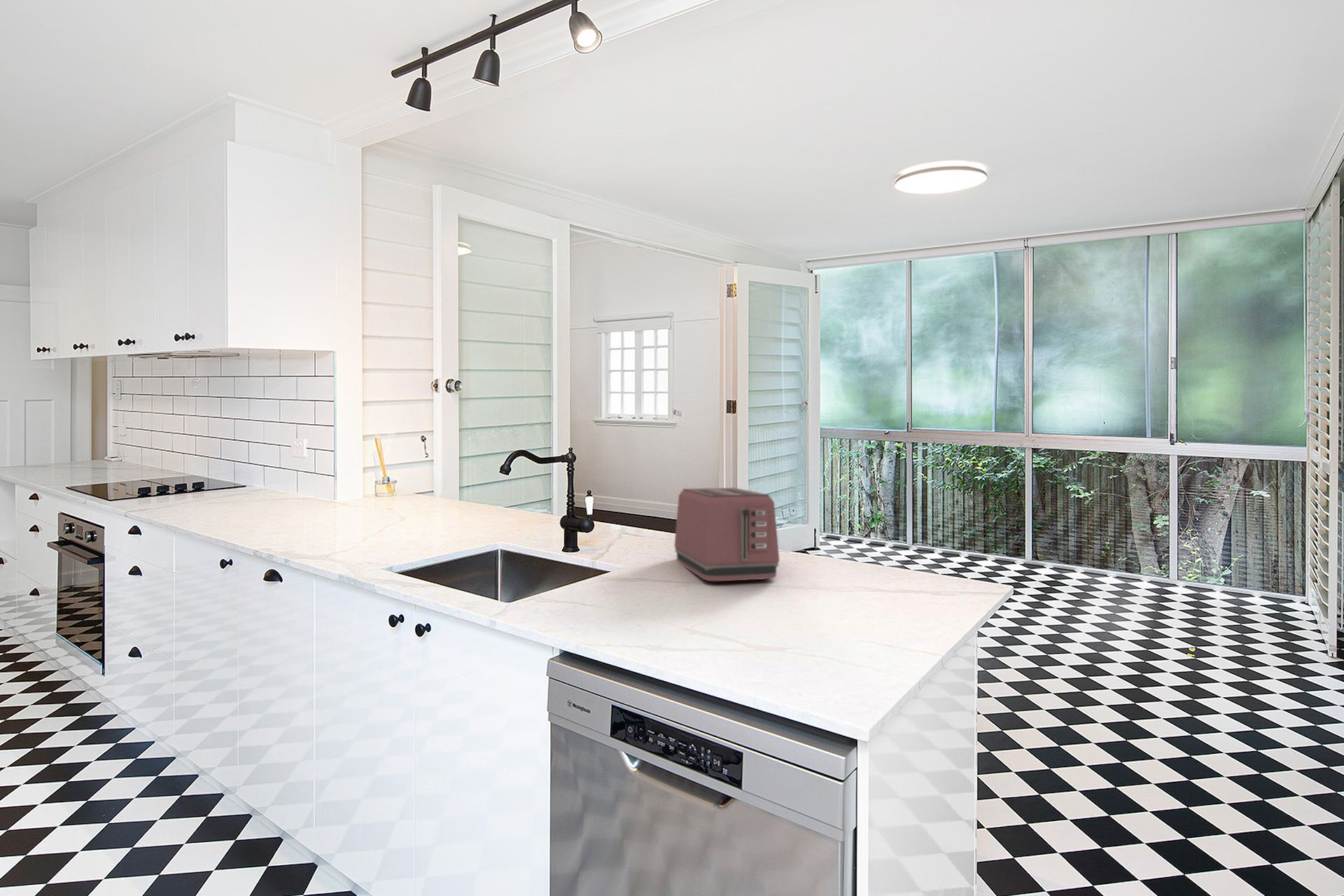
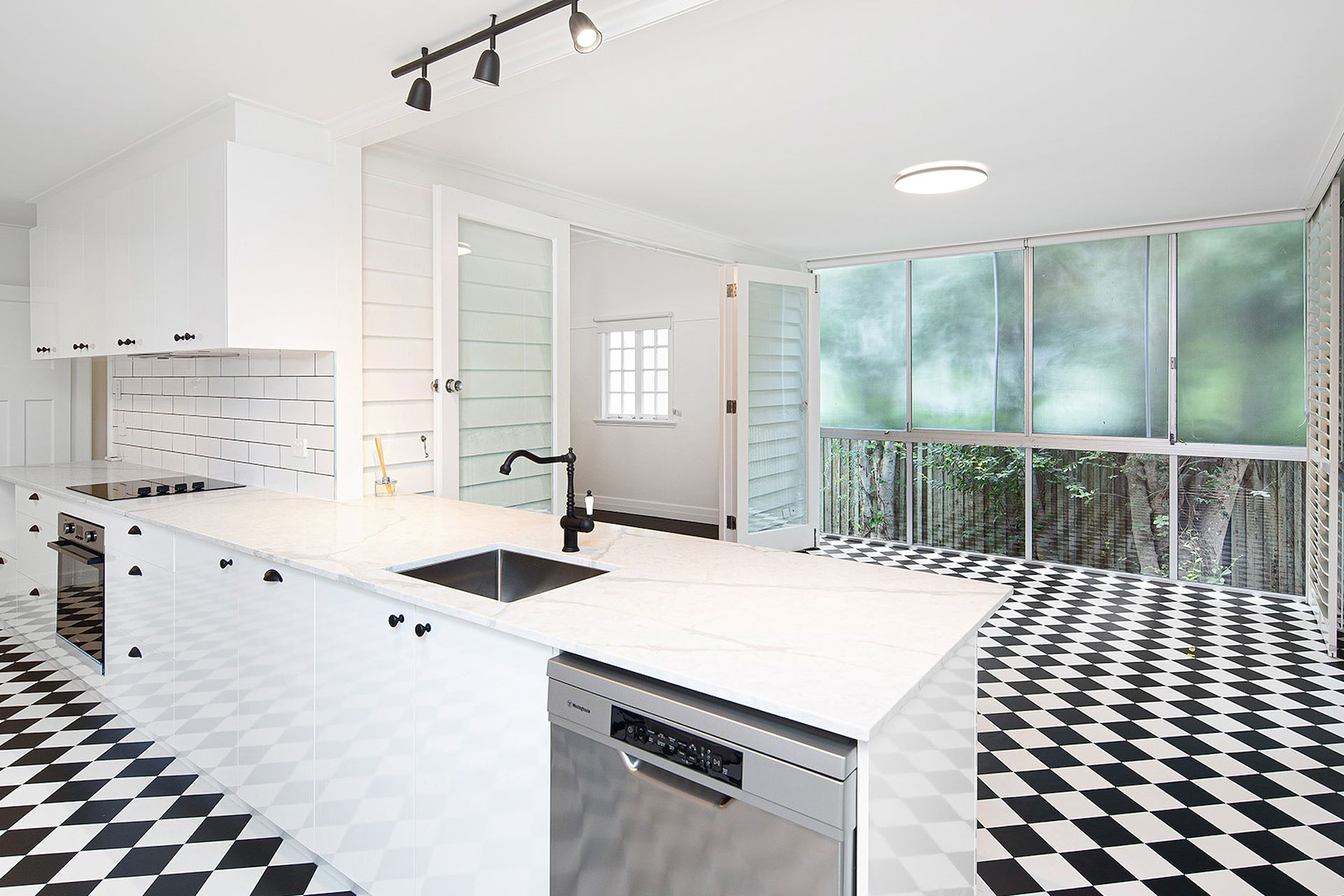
- toaster [673,487,780,582]
